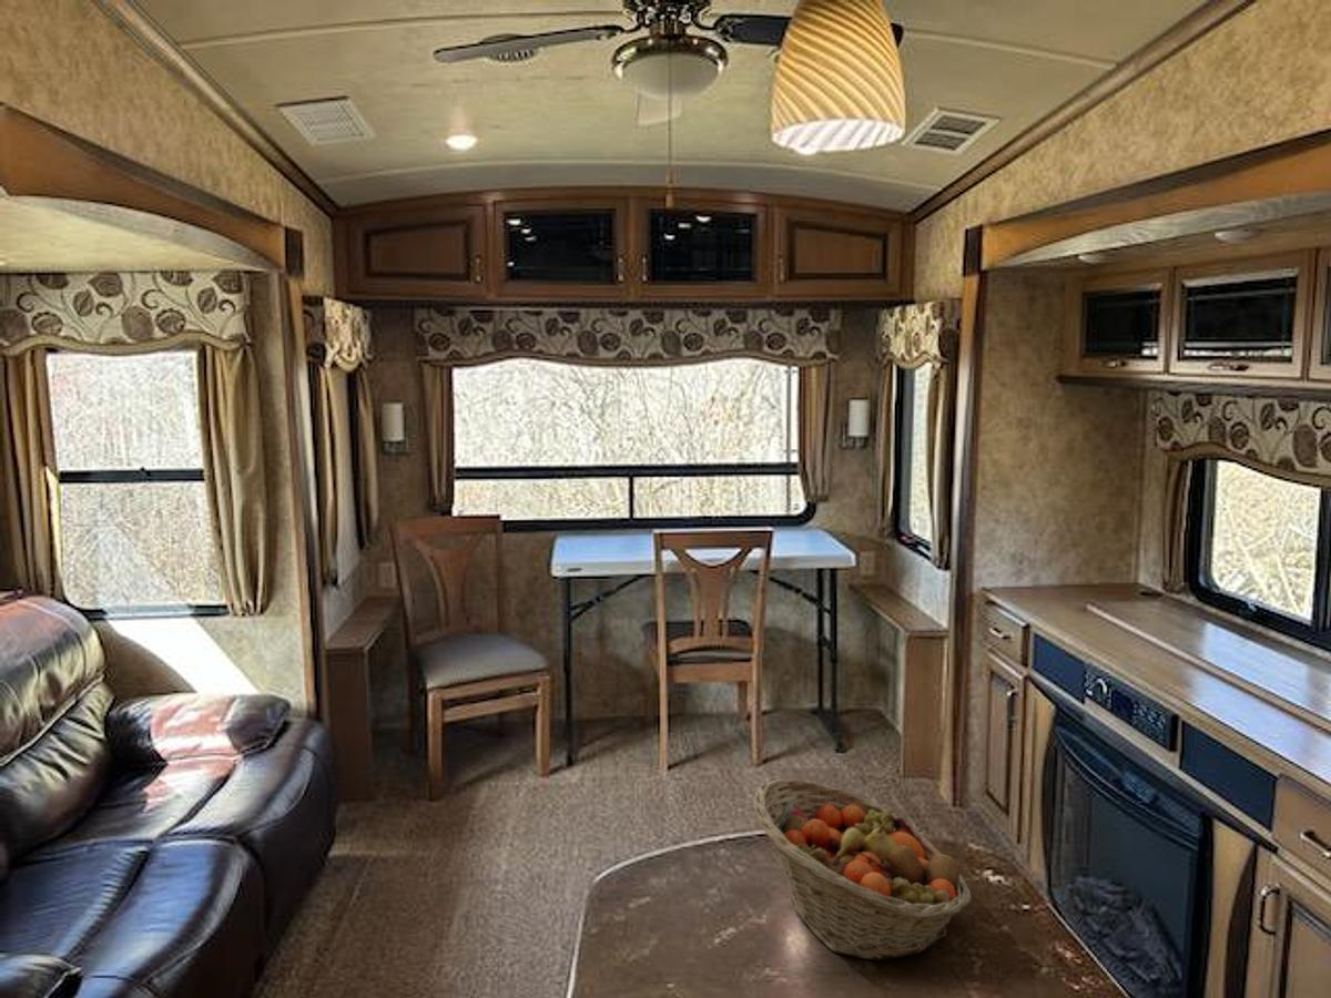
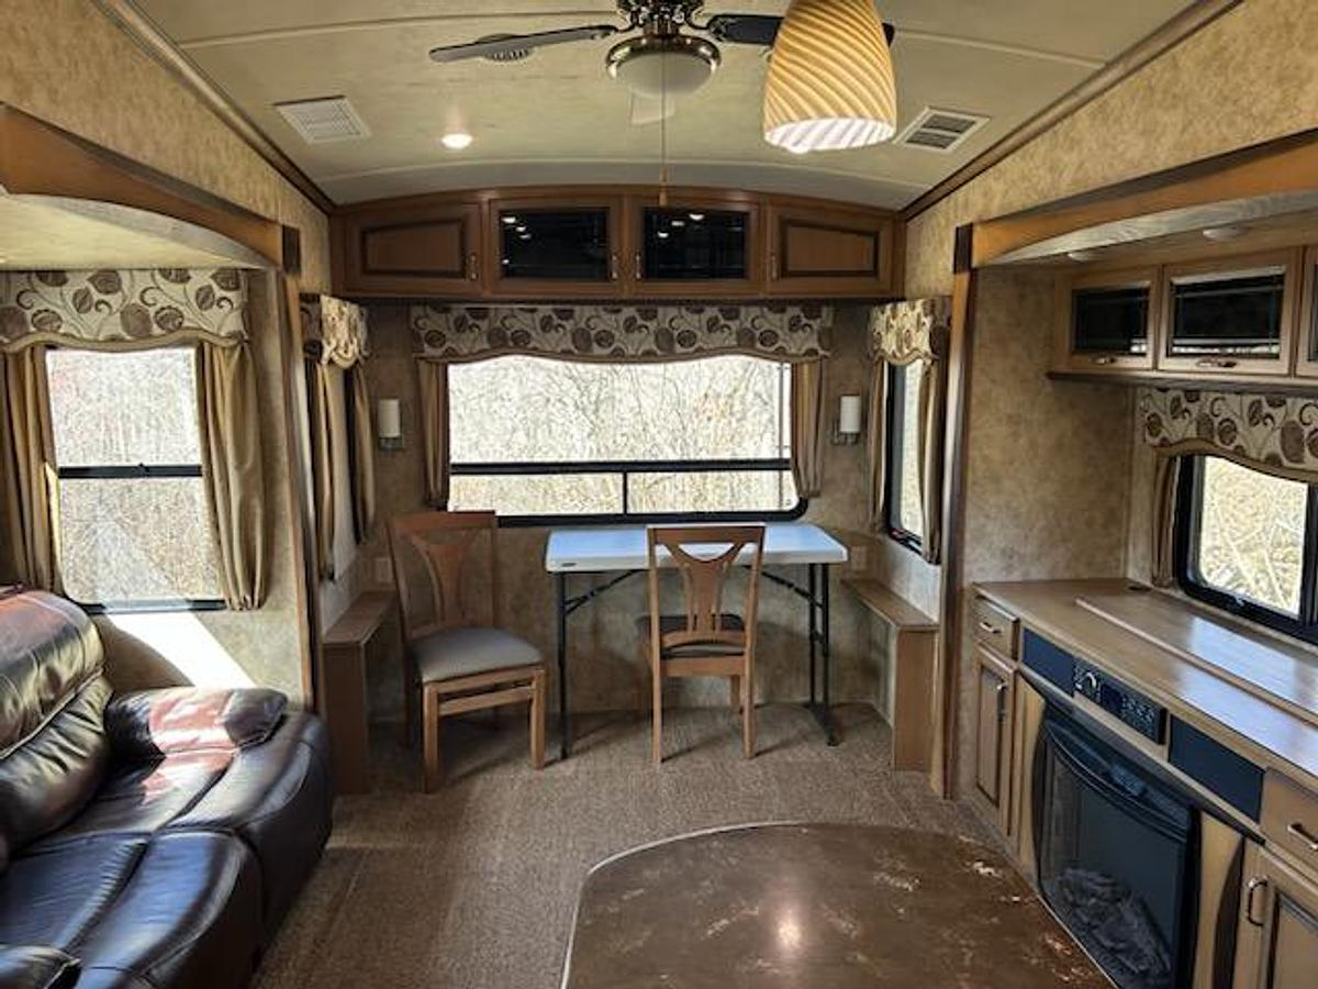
- fruit basket [751,778,973,961]
